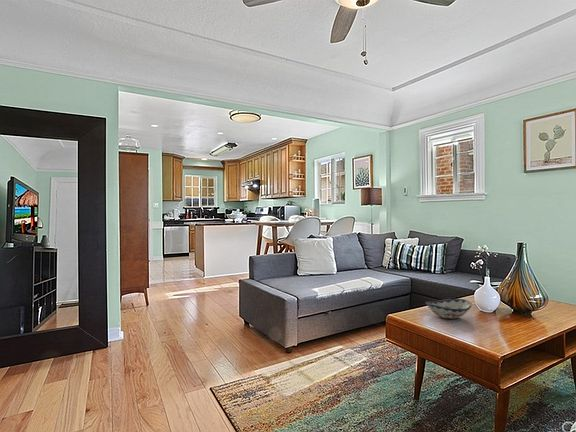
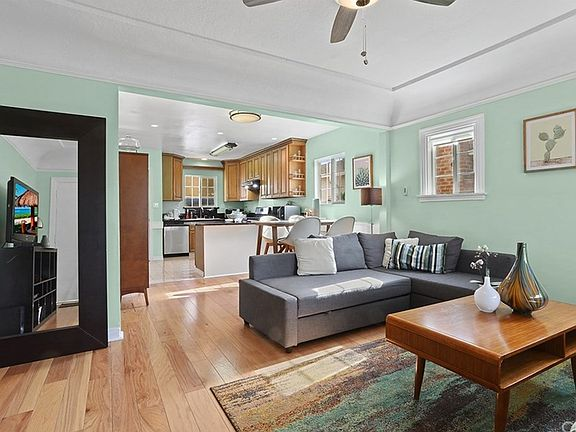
- decorative bowl [424,298,473,320]
